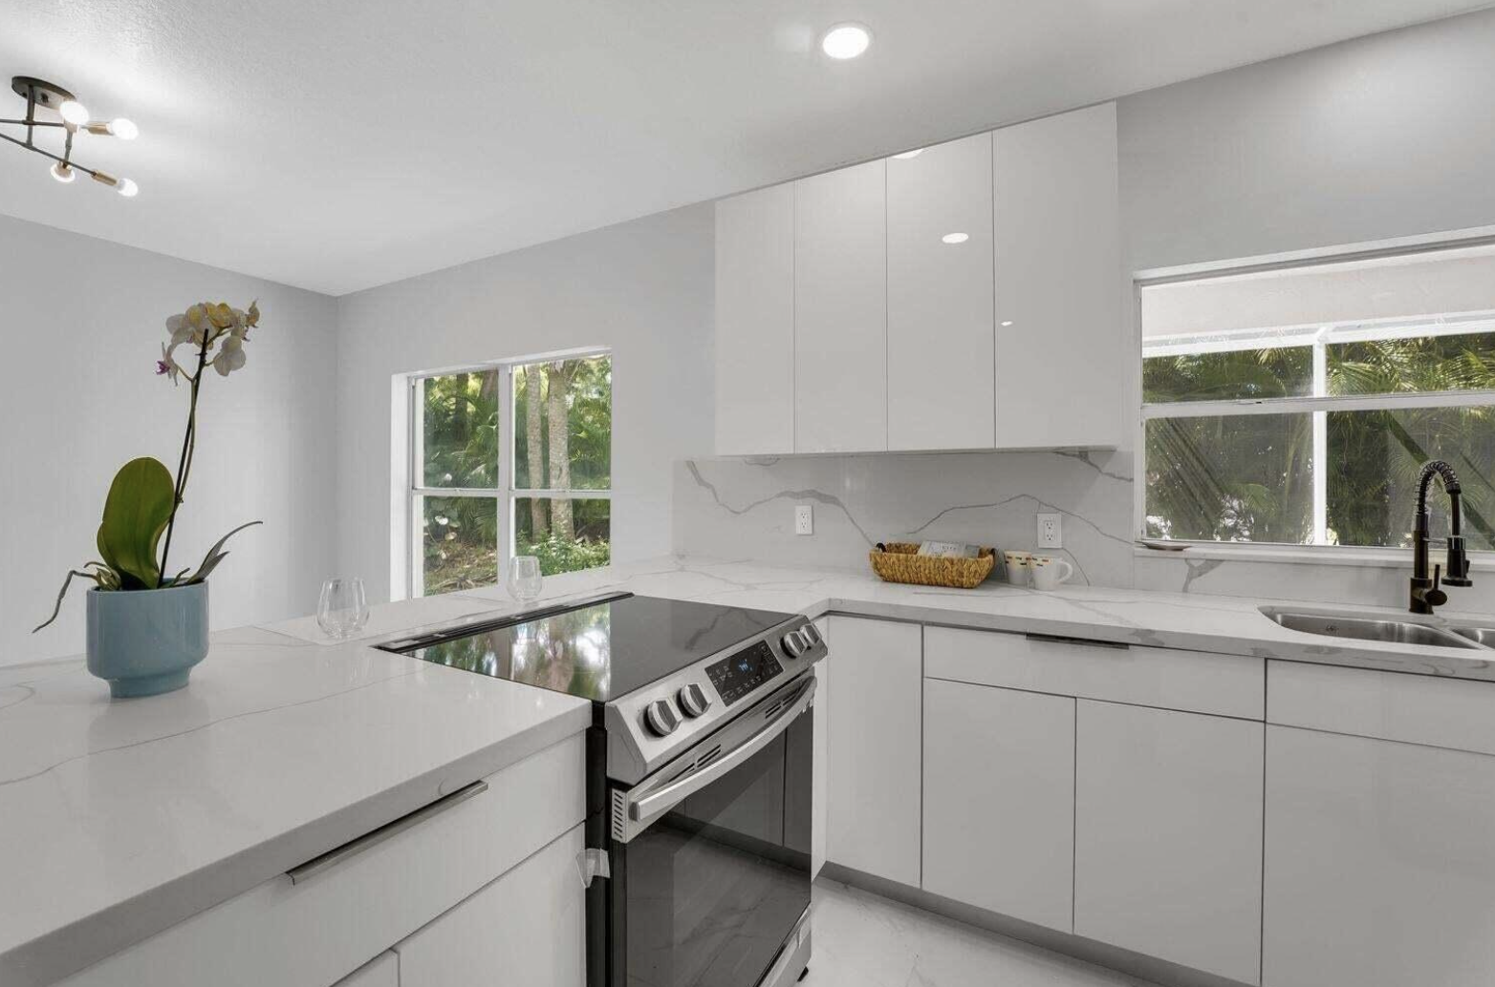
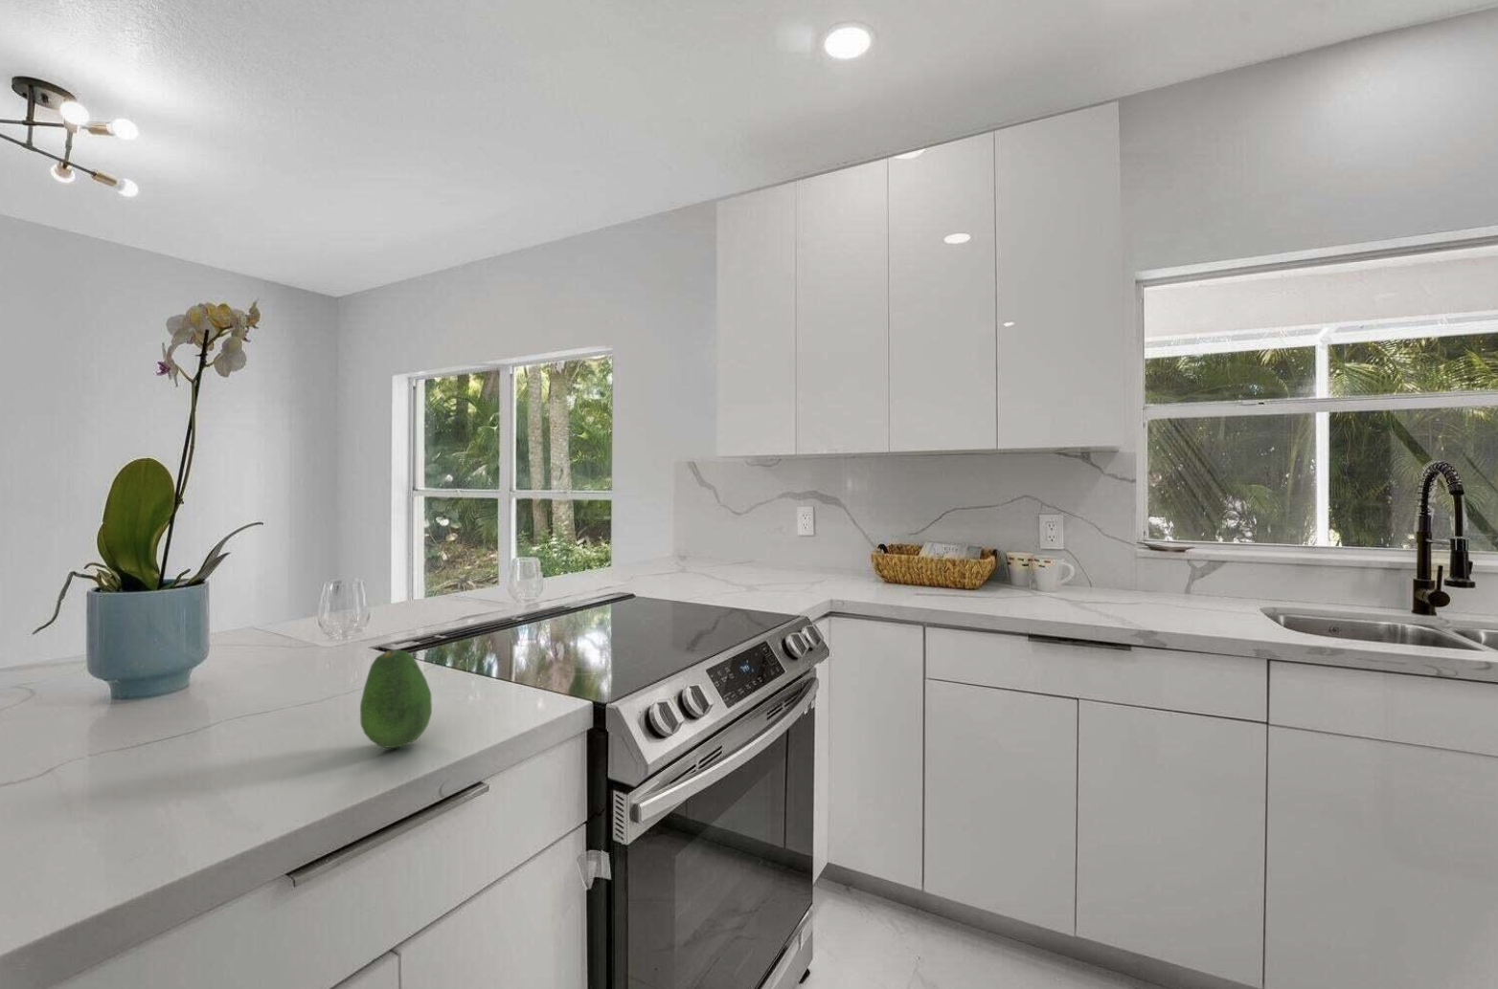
+ fruit [359,649,433,748]
